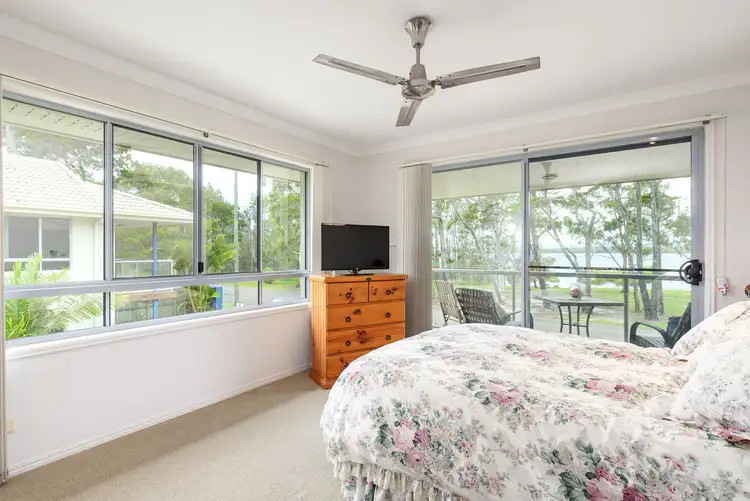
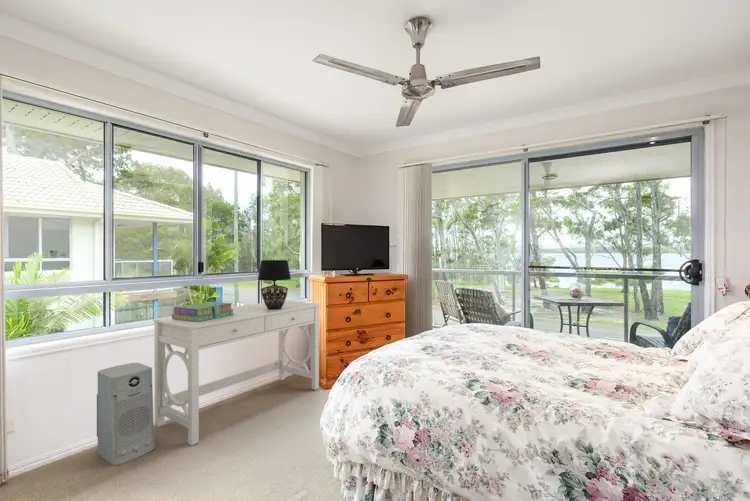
+ desk [152,300,321,446]
+ stack of books [171,301,234,322]
+ air purifier [96,362,155,467]
+ table lamp [257,259,292,310]
